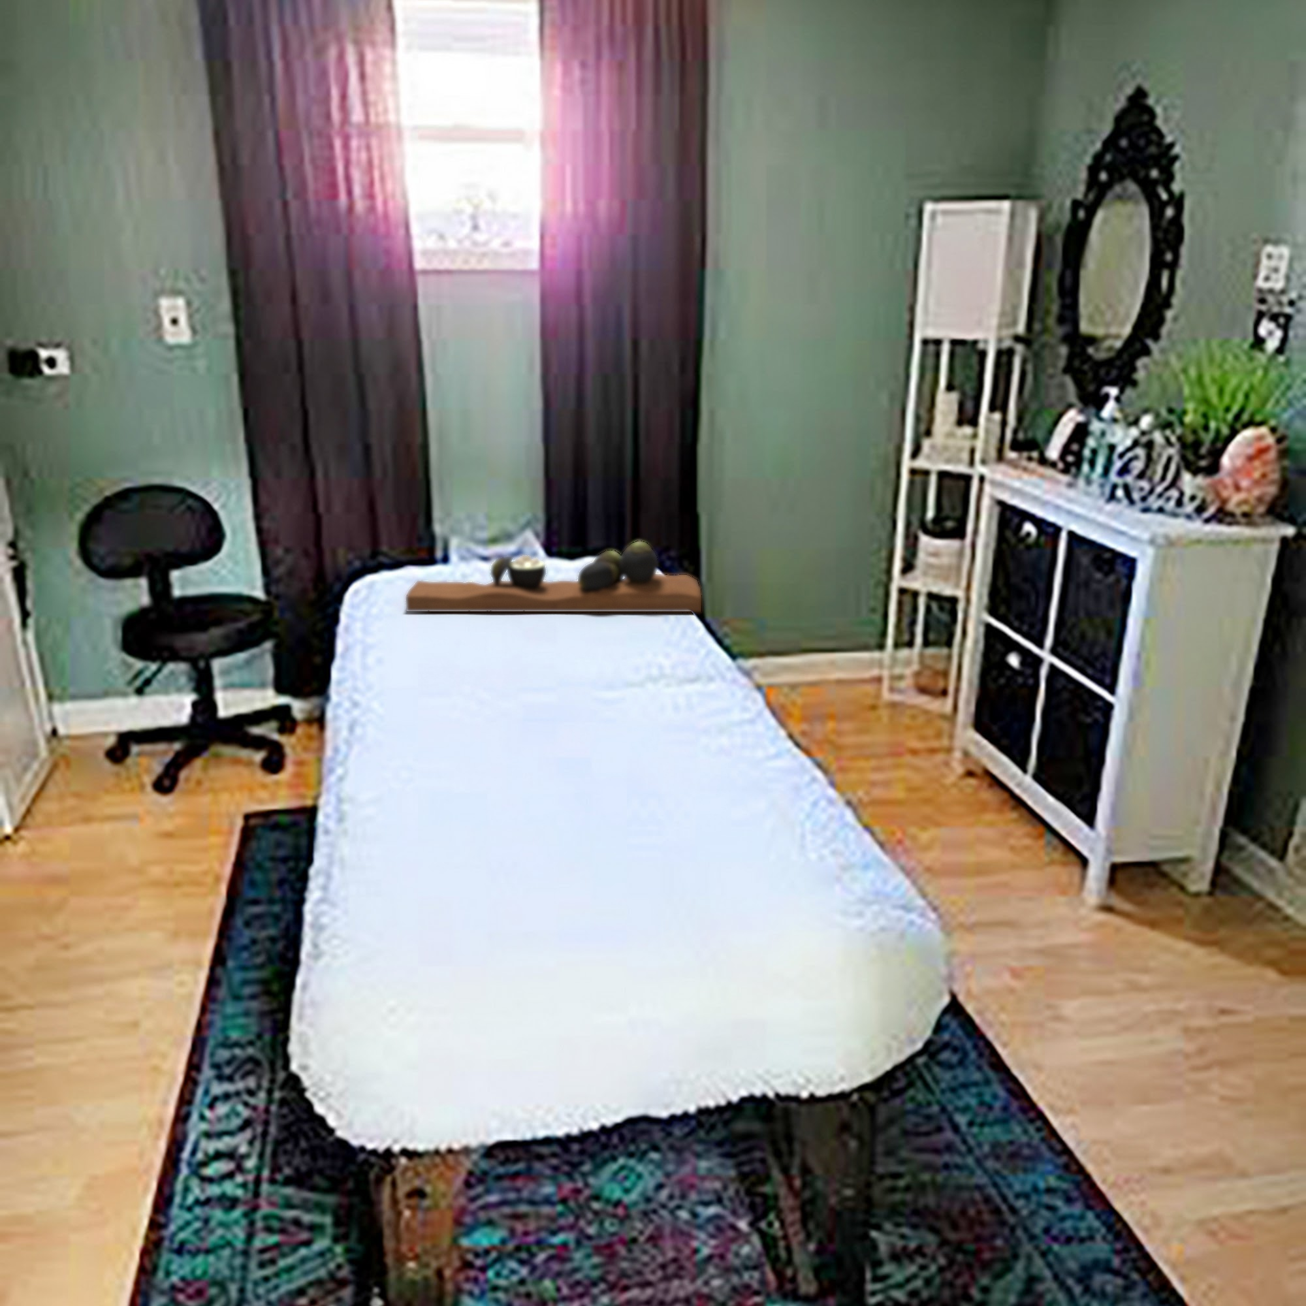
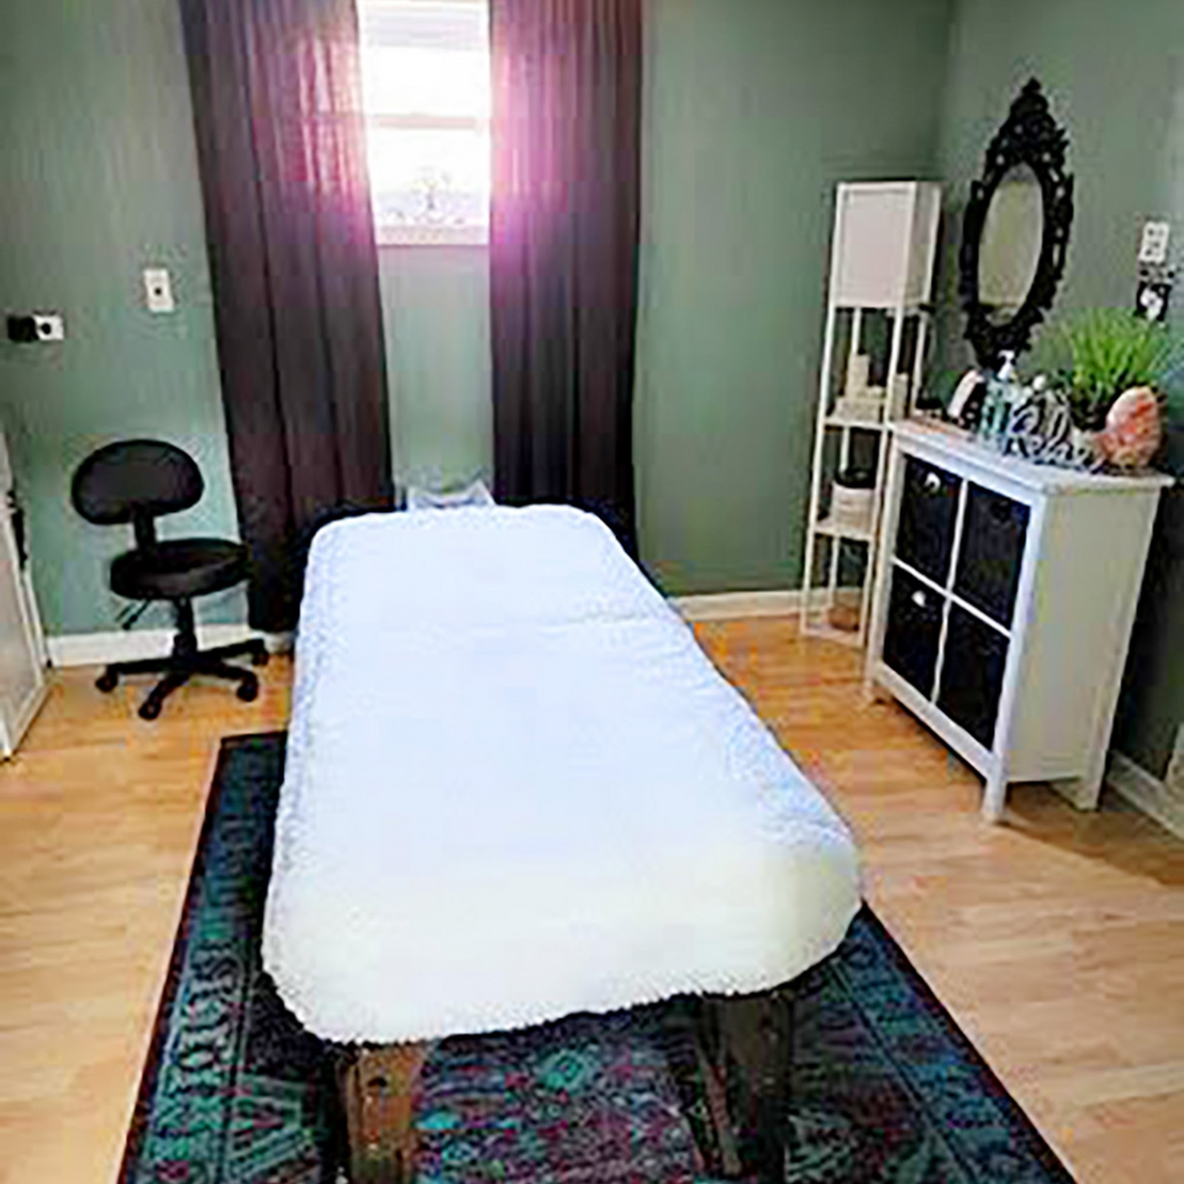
- decorative tray [405,541,702,612]
